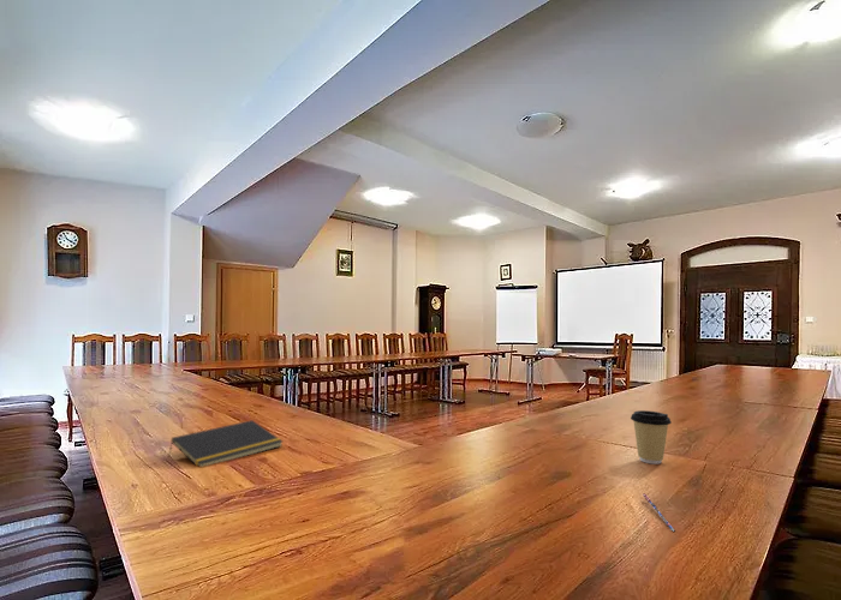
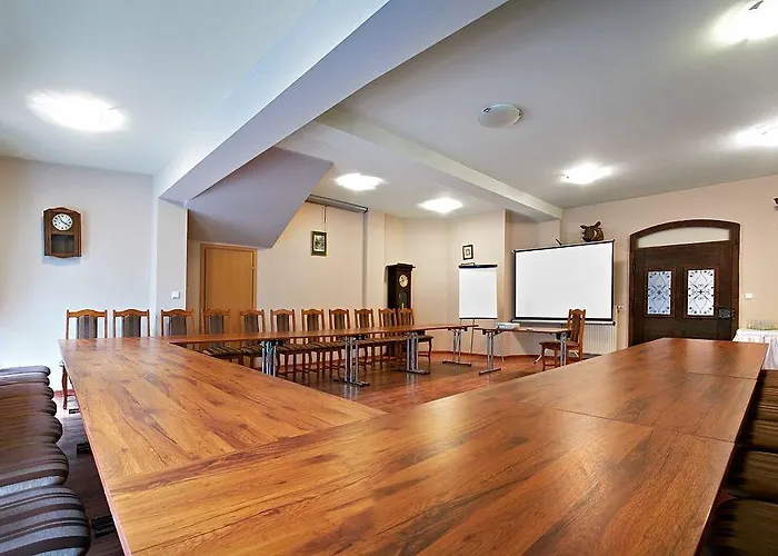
- notepad [167,419,284,468]
- coffee cup [630,409,673,466]
- pen [642,492,676,533]
